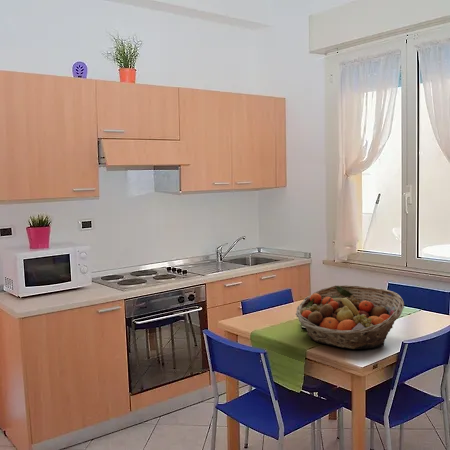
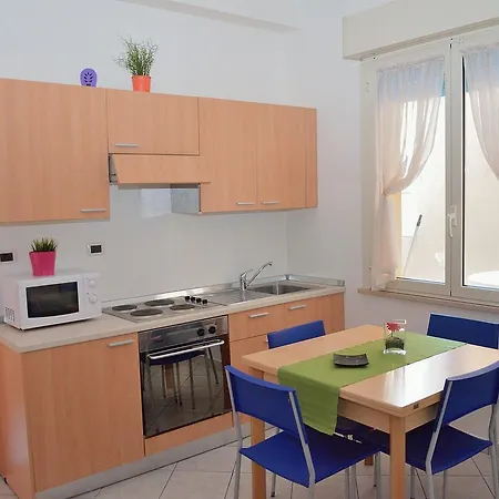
- fruit basket [295,284,405,350]
